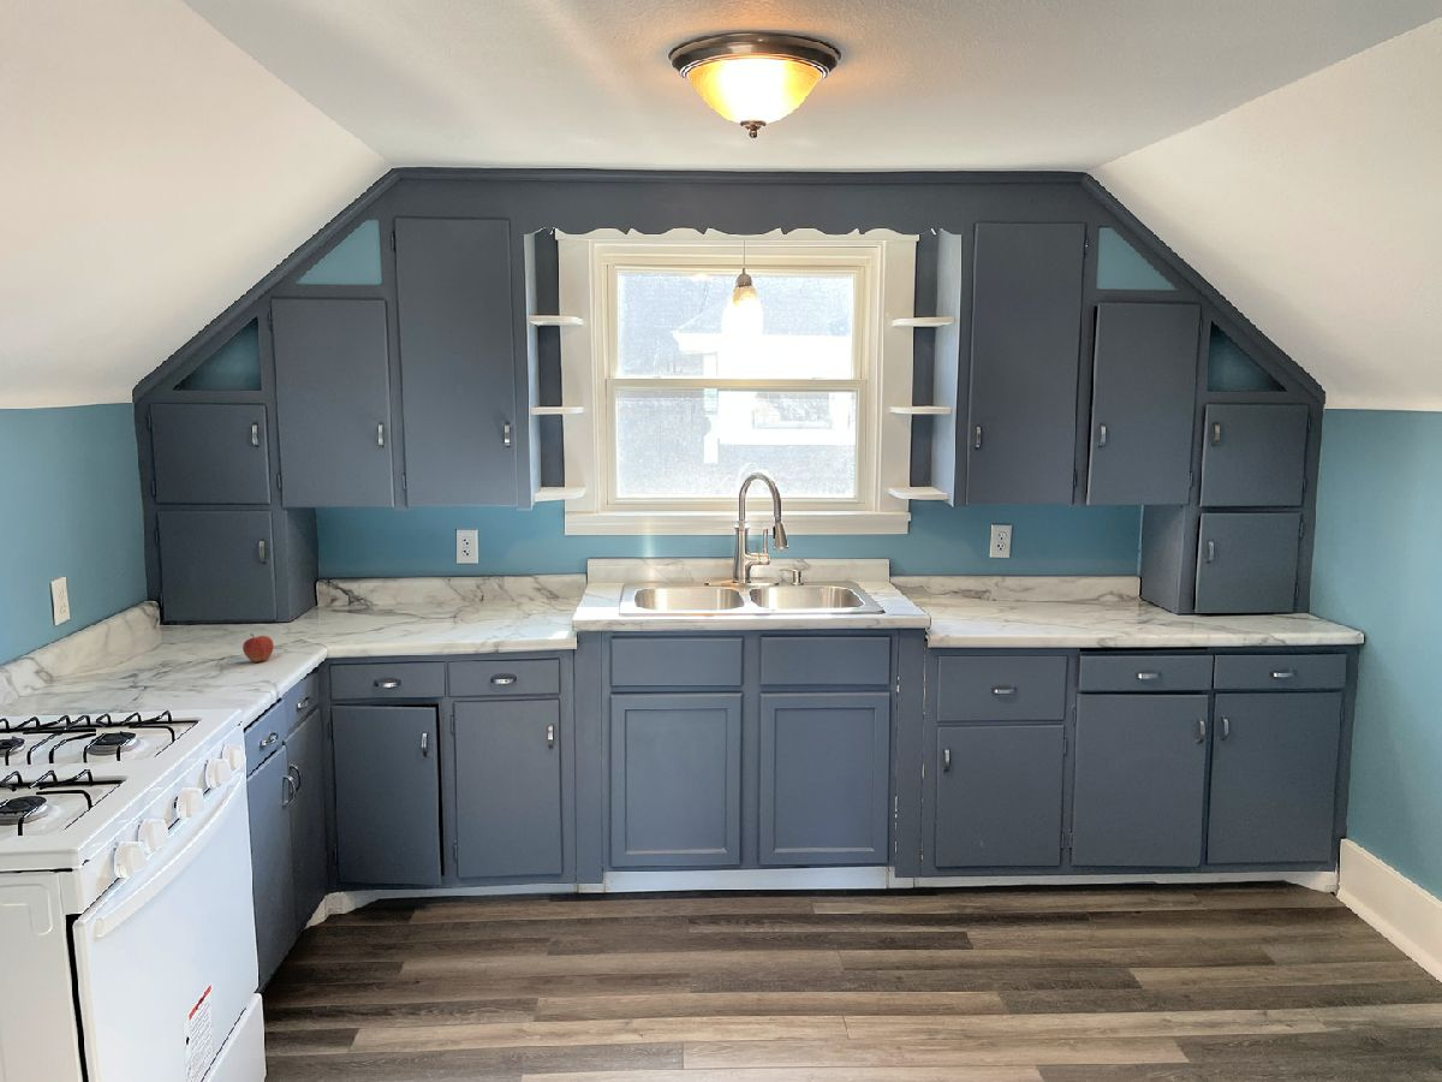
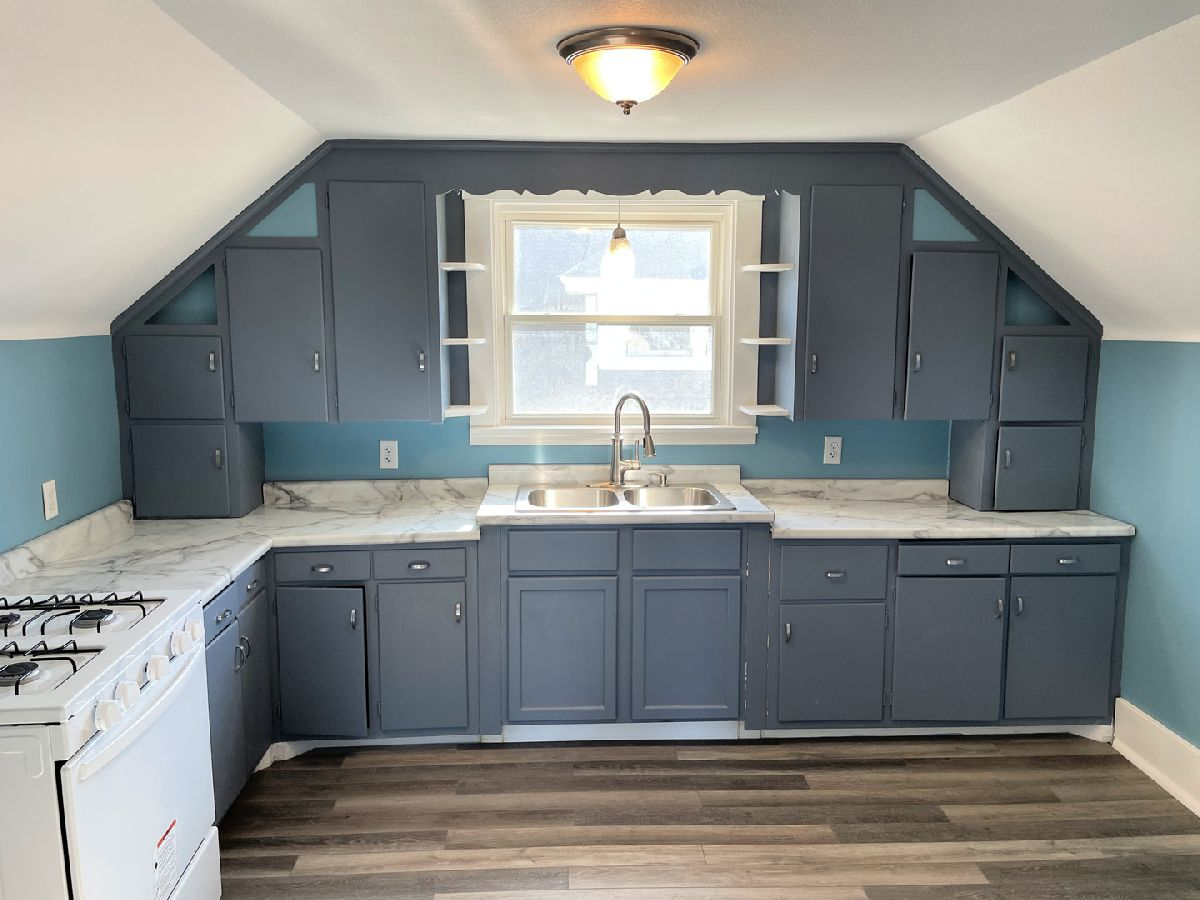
- apple [242,632,275,664]
